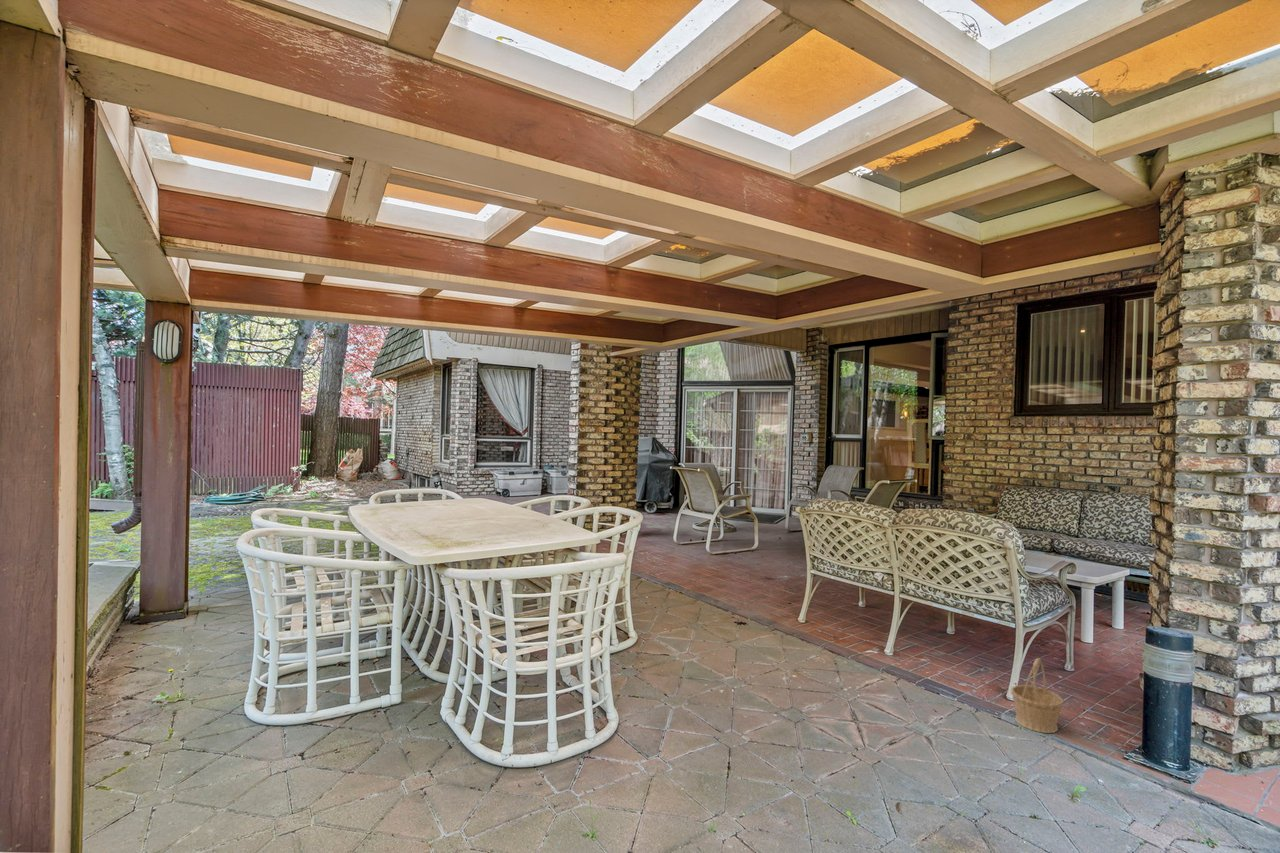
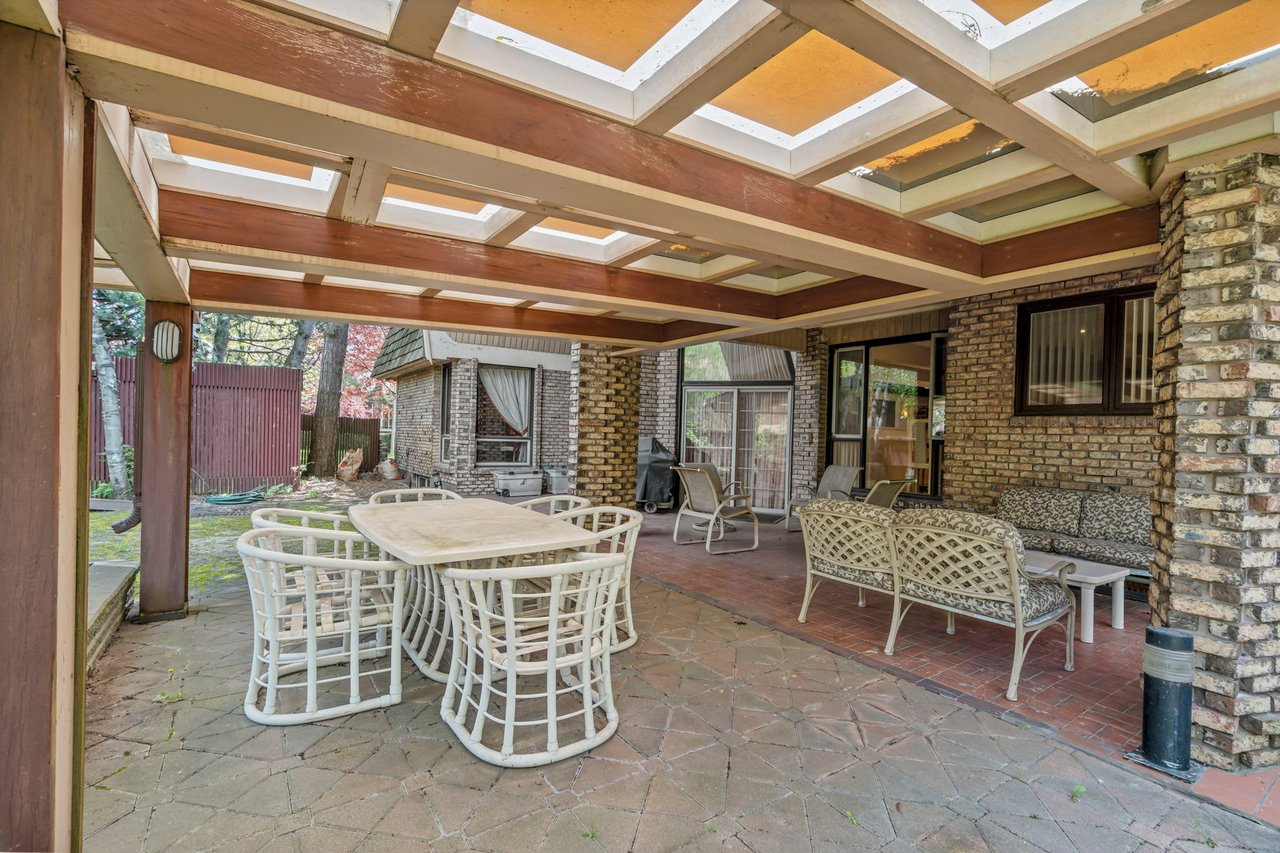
- basket [1010,657,1065,734]
